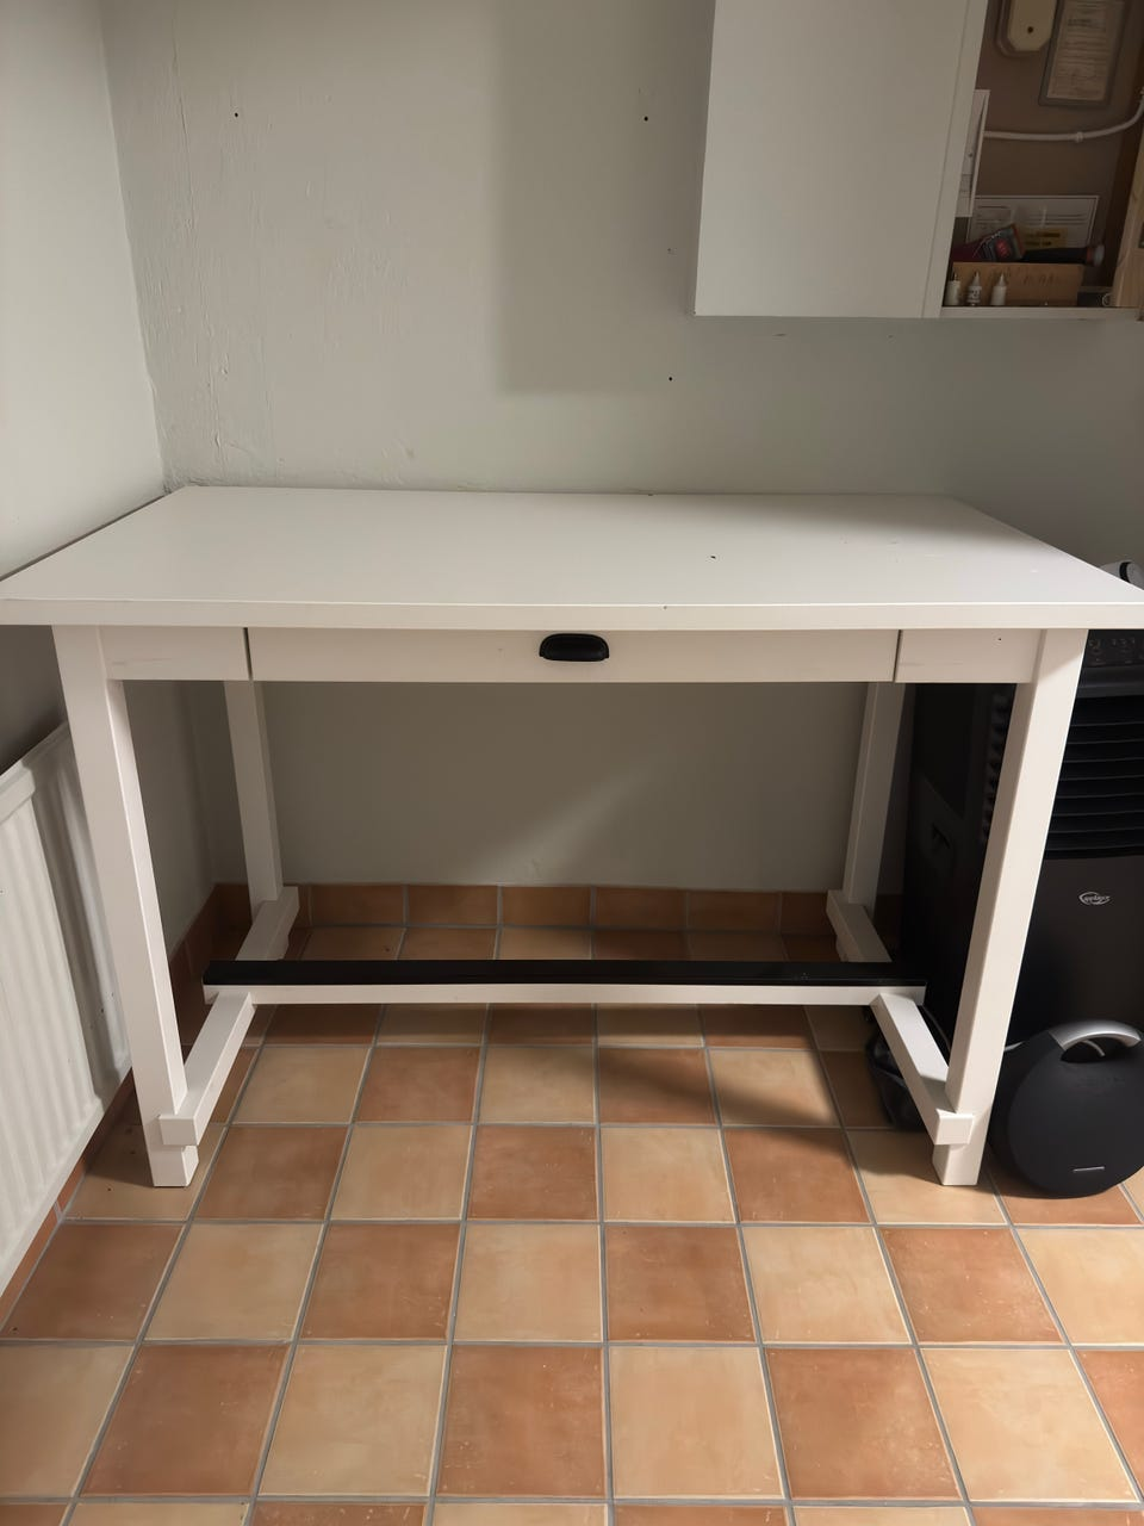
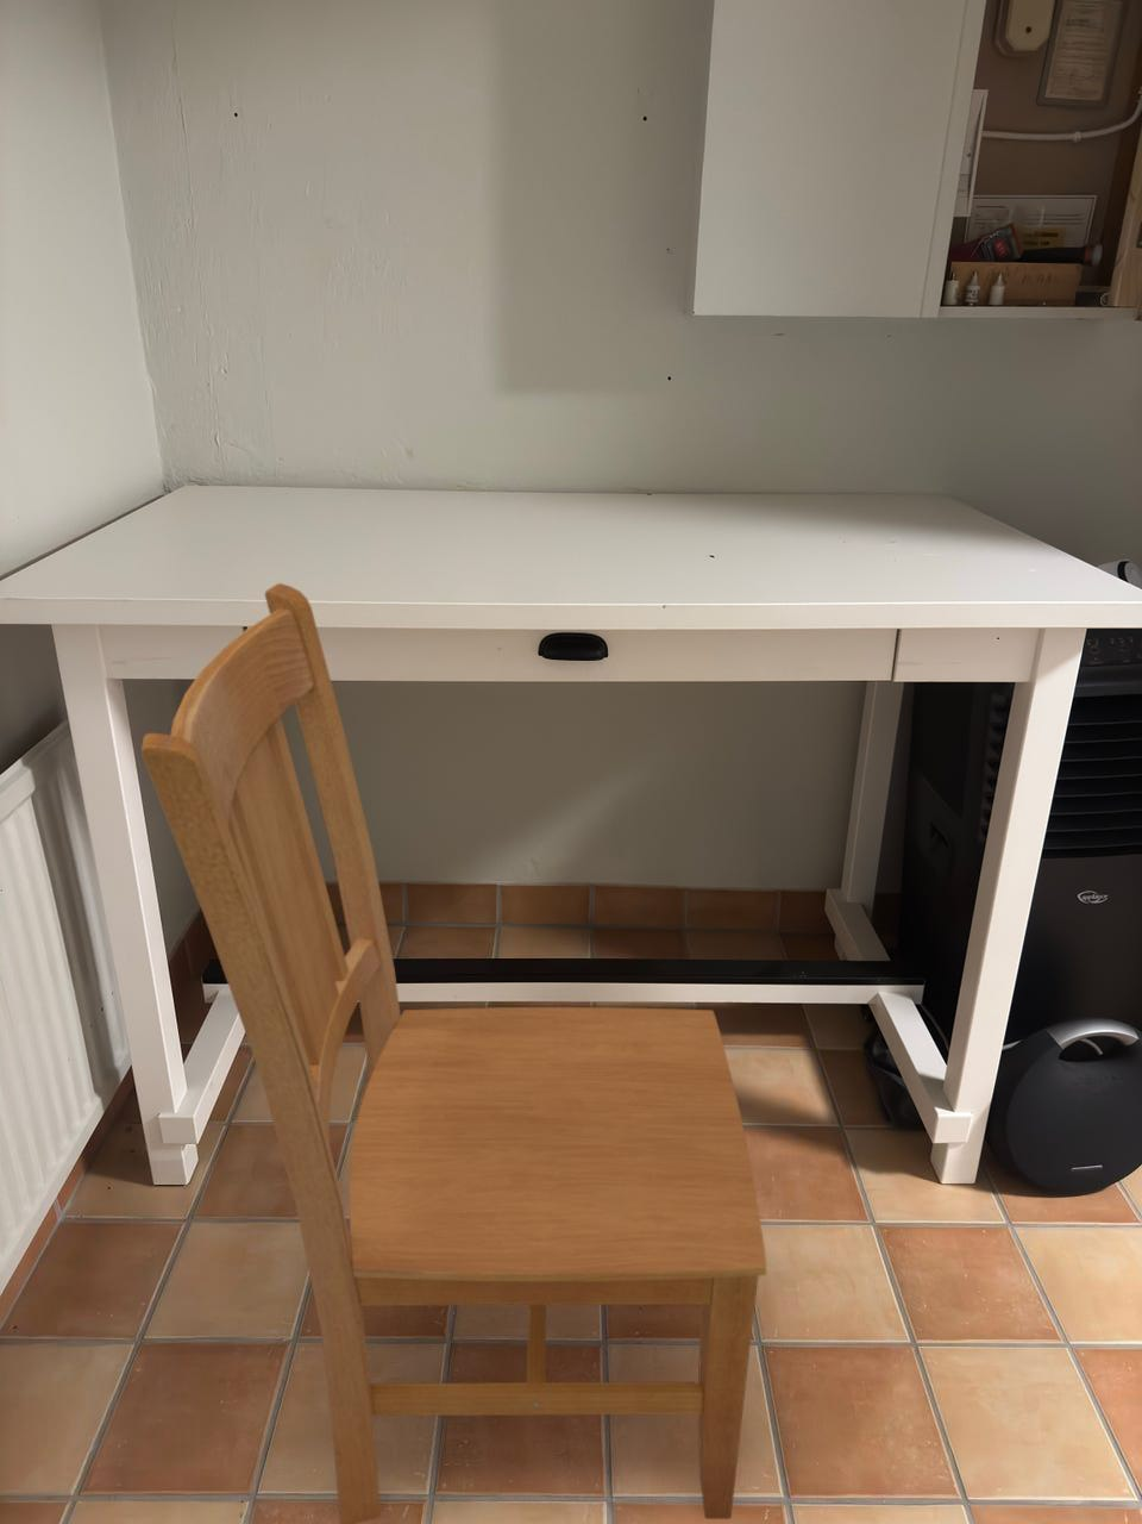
+ chair [140,582,769,1524]
